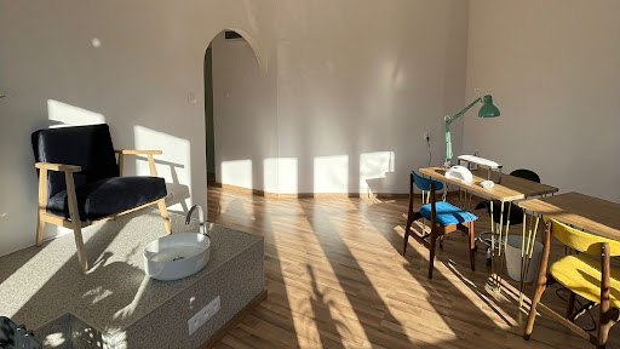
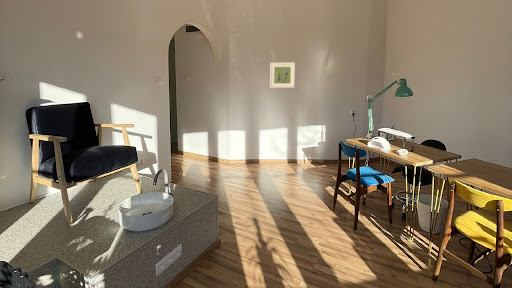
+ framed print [269,61,296,89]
